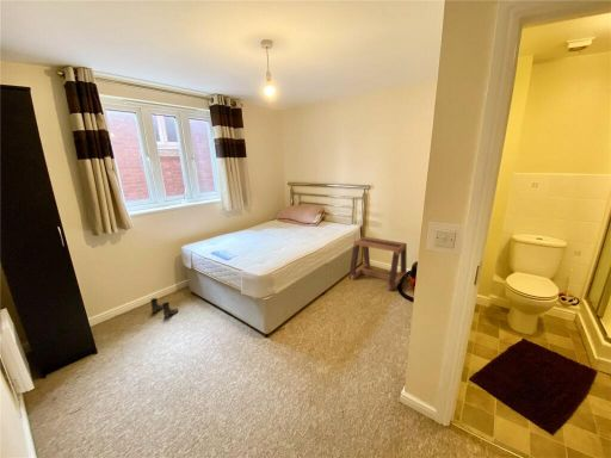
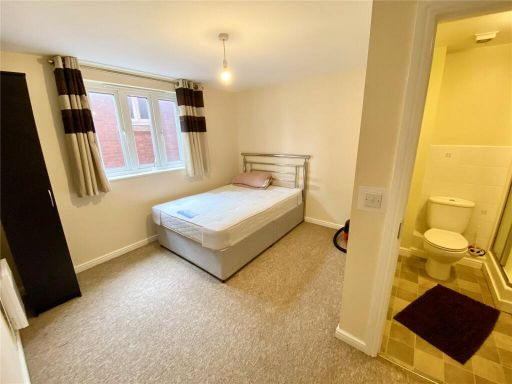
- stool [347,235,408,292]
- boots [149,297,179,318]
